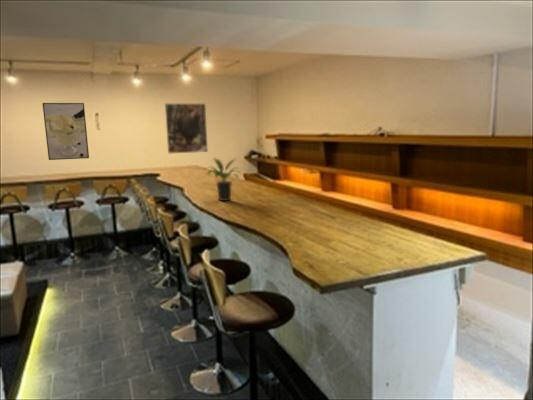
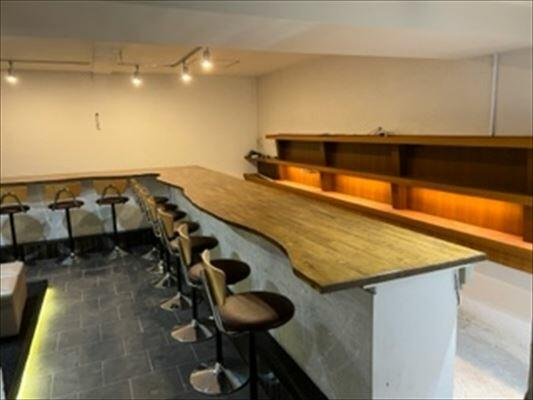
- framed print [164,103,209,155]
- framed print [41,102,90,161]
- potted plant [203,157,243,202]
